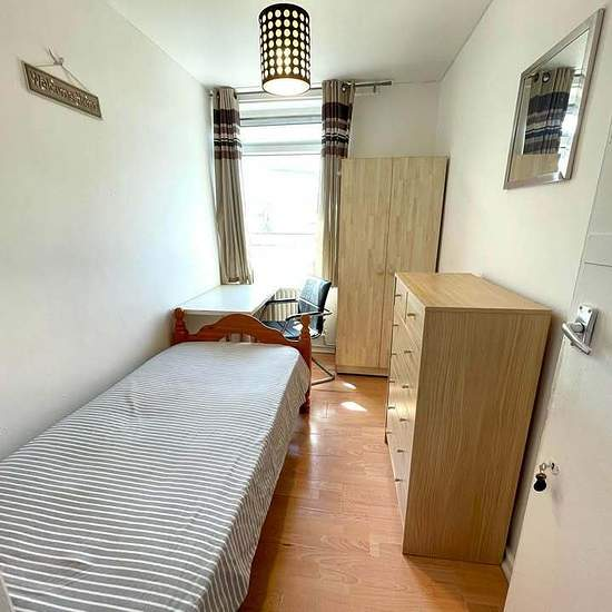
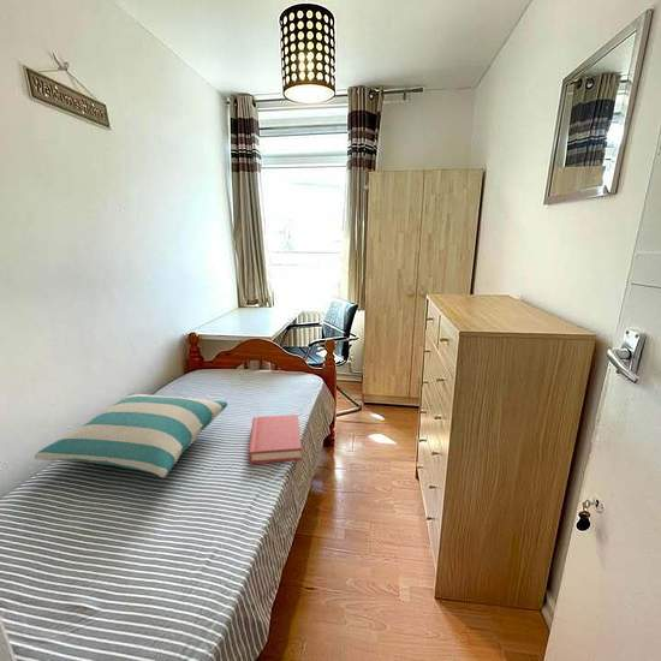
+ hardback book [248,413,303,465]
+ pillow [34,392,228,478]
